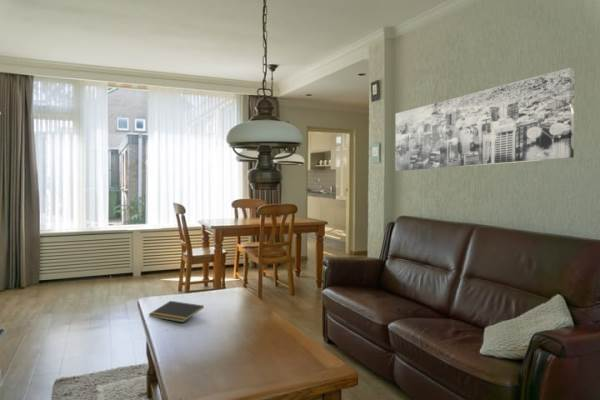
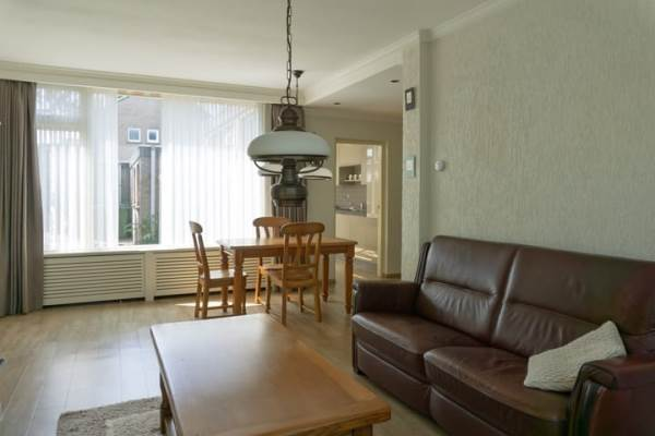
- wall art [395,67,575,172]
- notepad [147,300,205,323]
